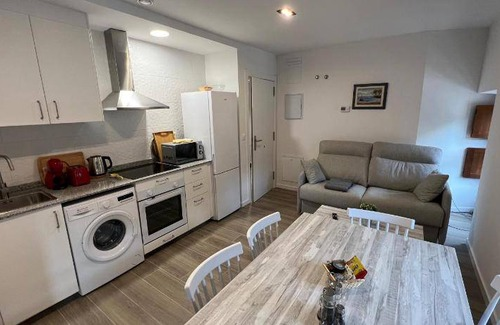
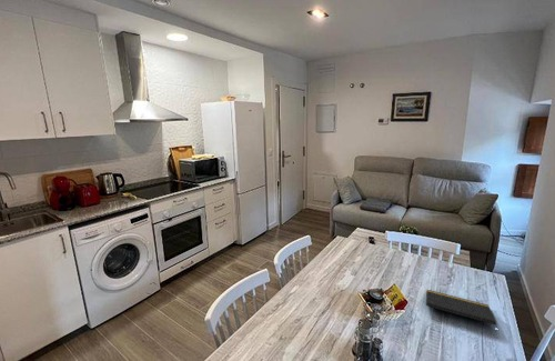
+ notepad [425,289,498,334]
